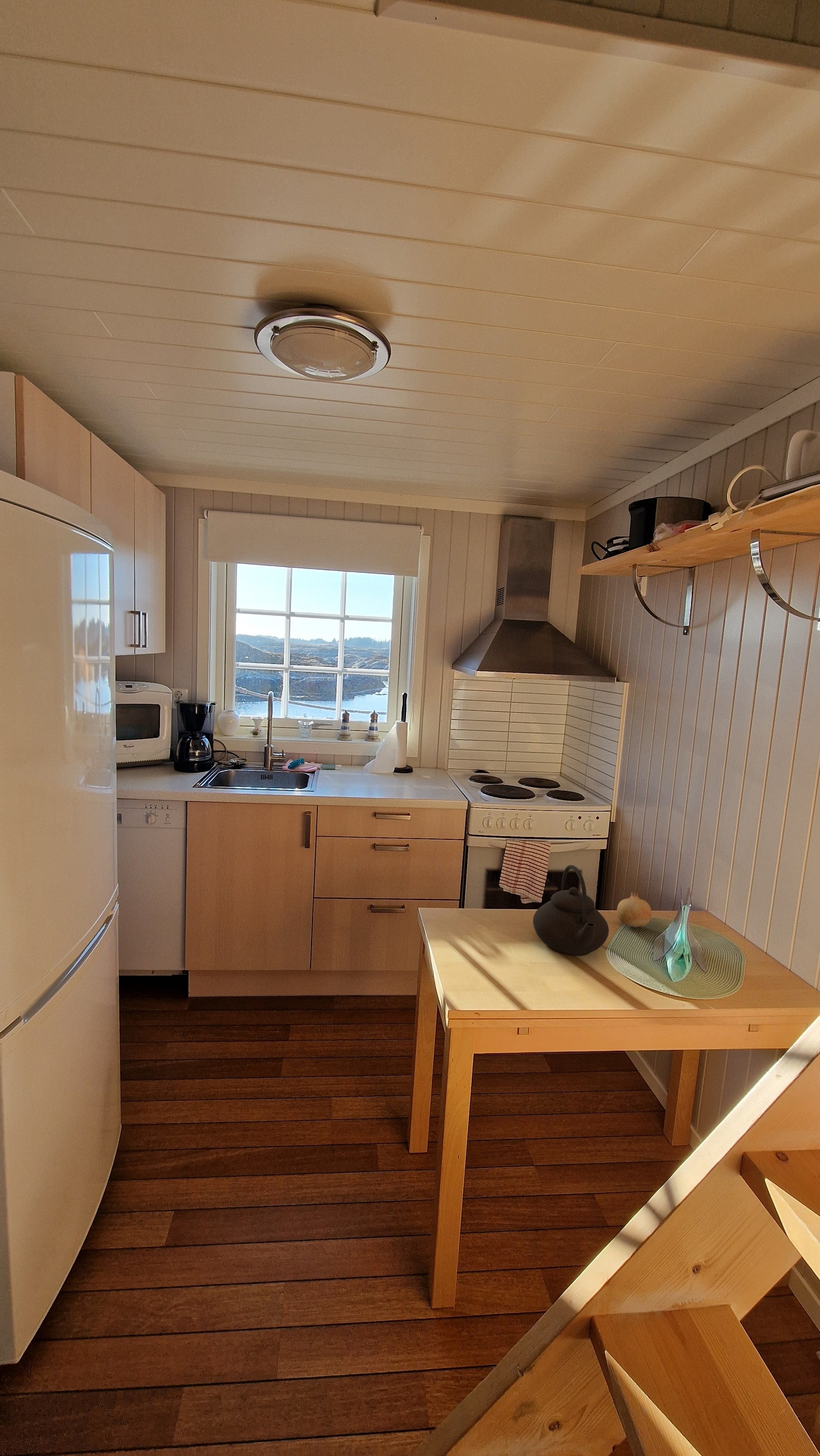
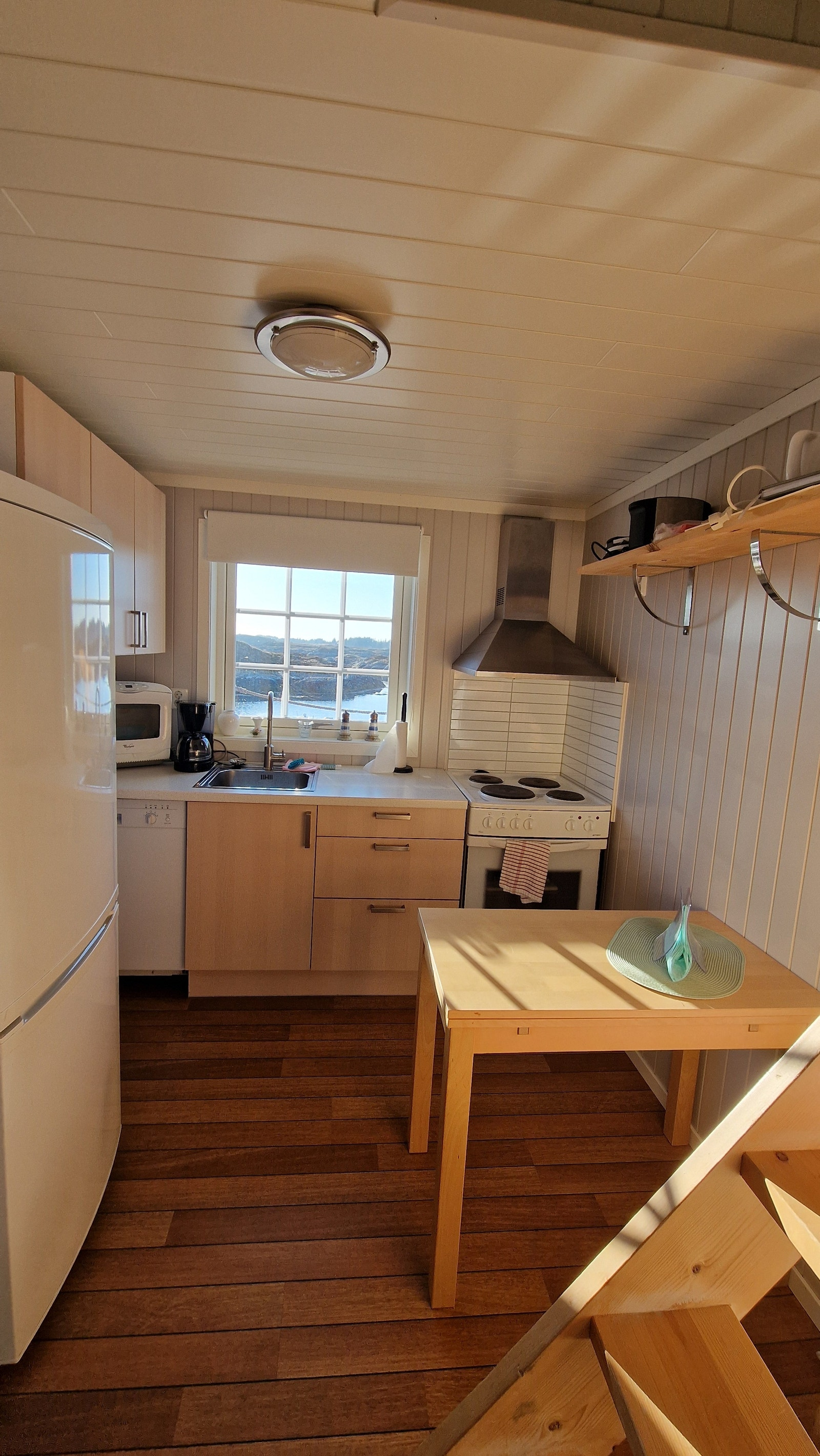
- fruit [617,892,652,928]
- teapot [532,864,609,956]
